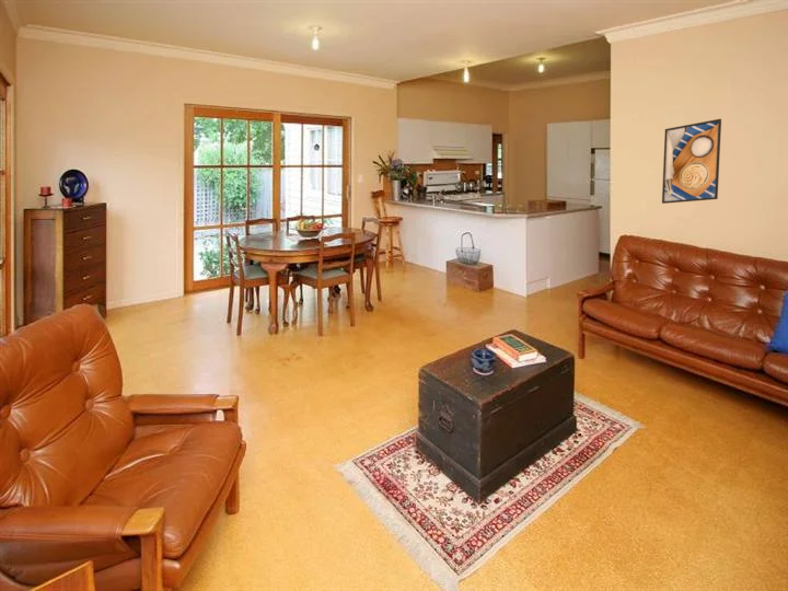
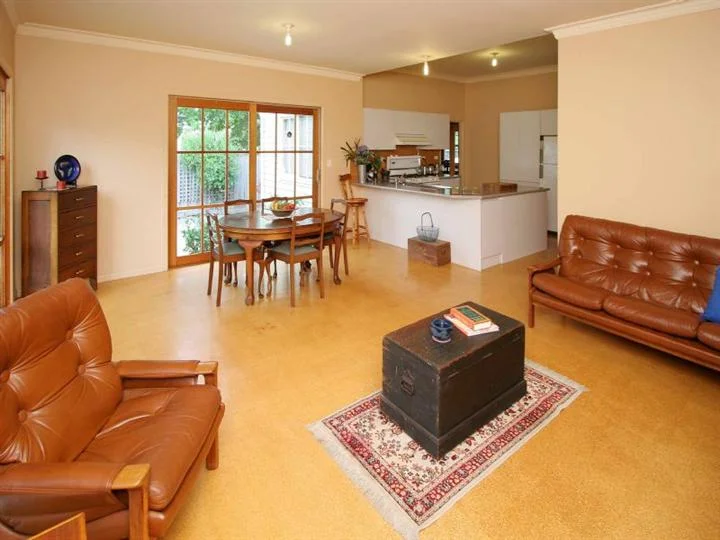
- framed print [661,118,722,205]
